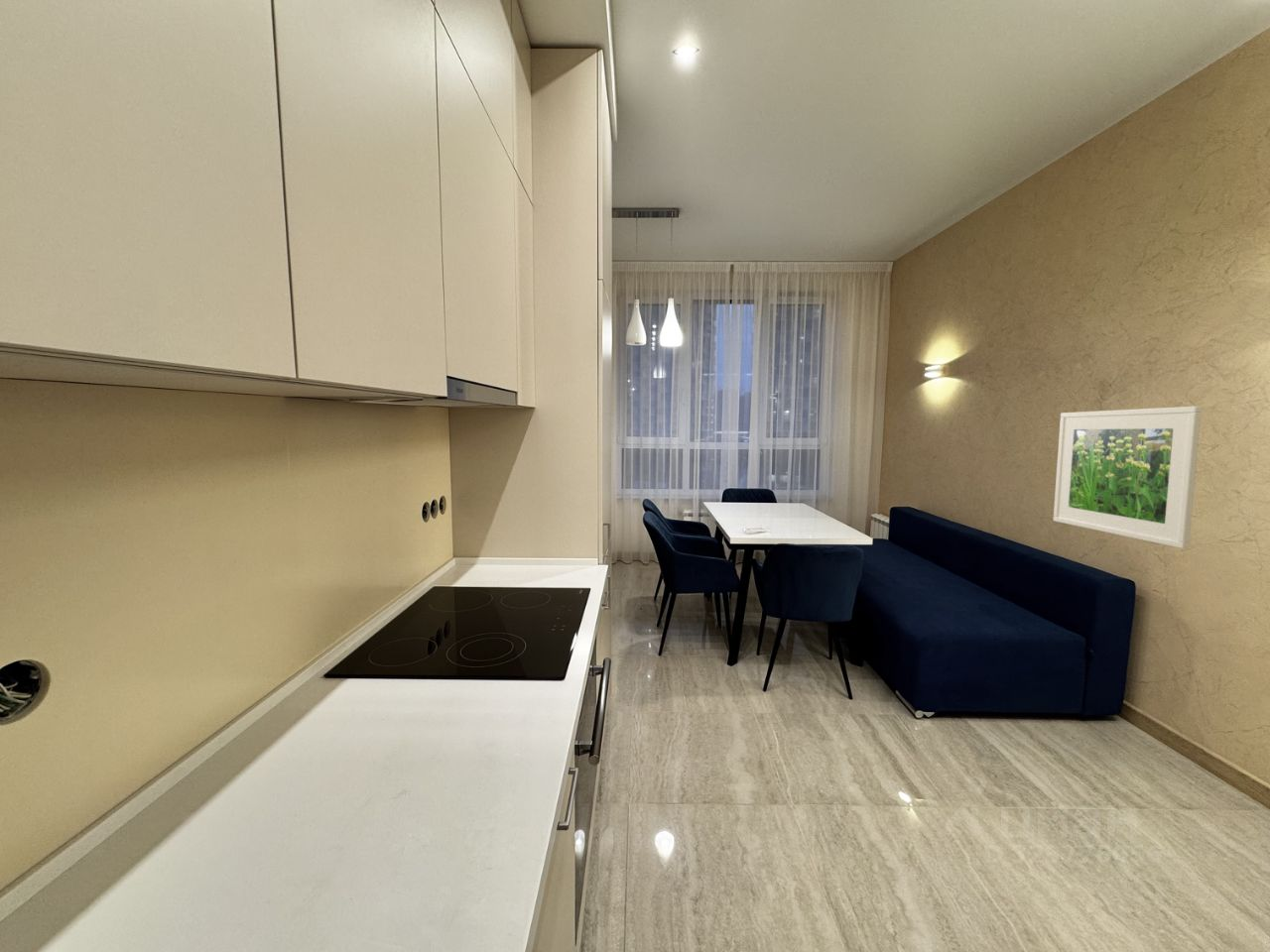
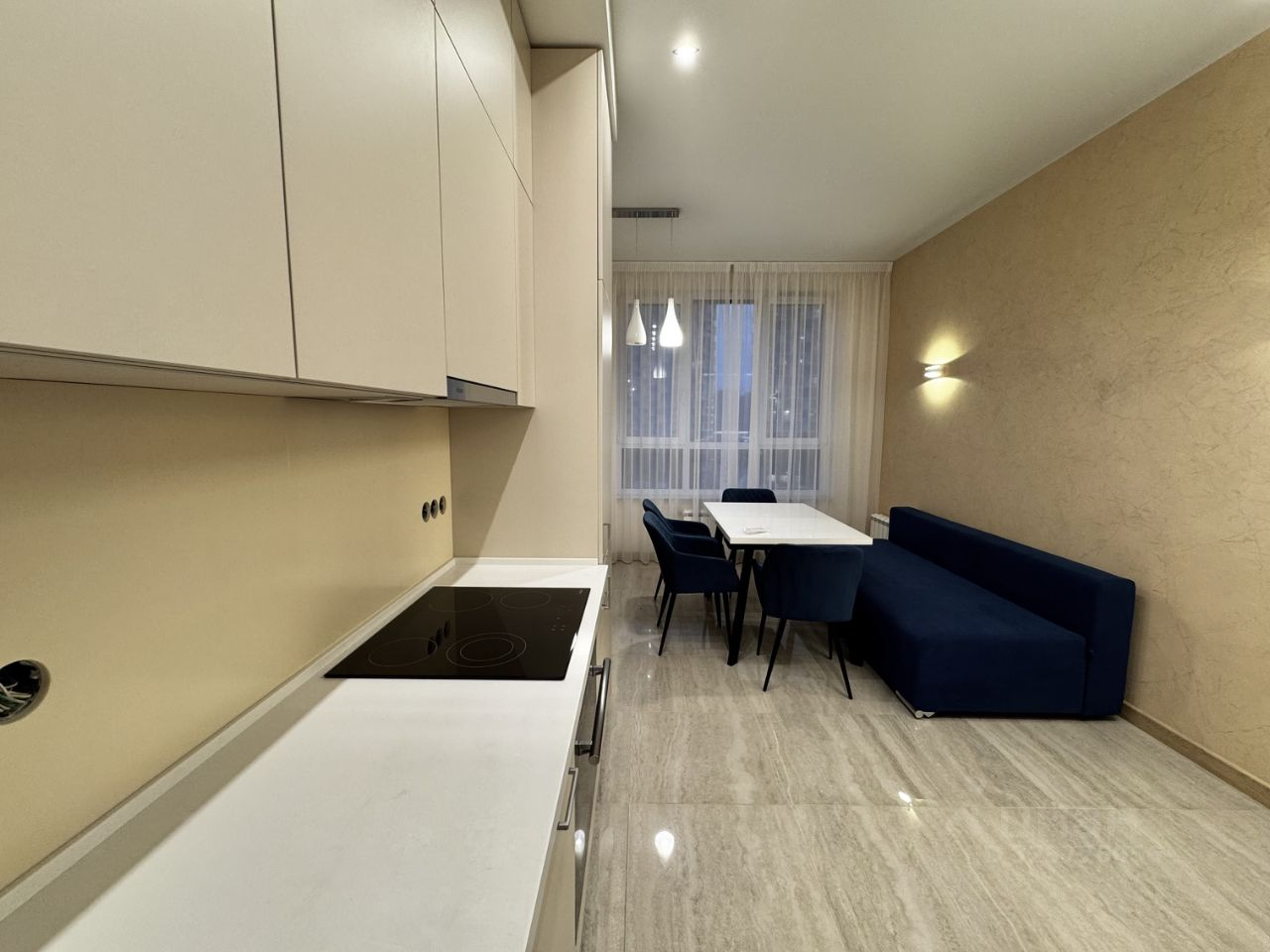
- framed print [1053,406,1203,549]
